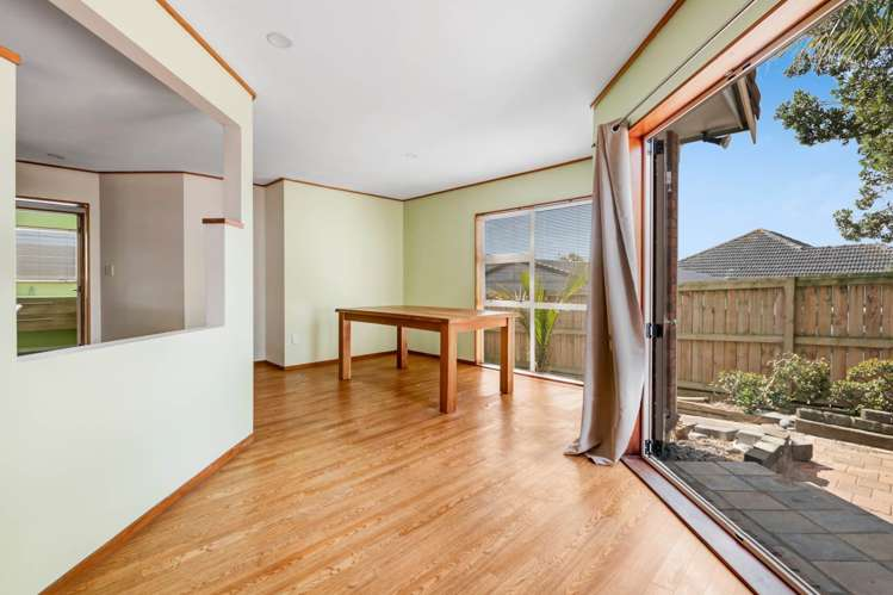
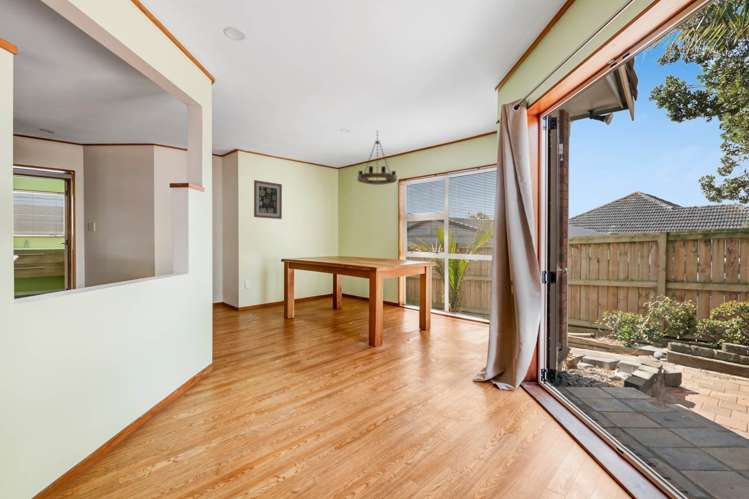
+ wall art [253,179,283,220]
+ chandelier [357,129,398,186]
